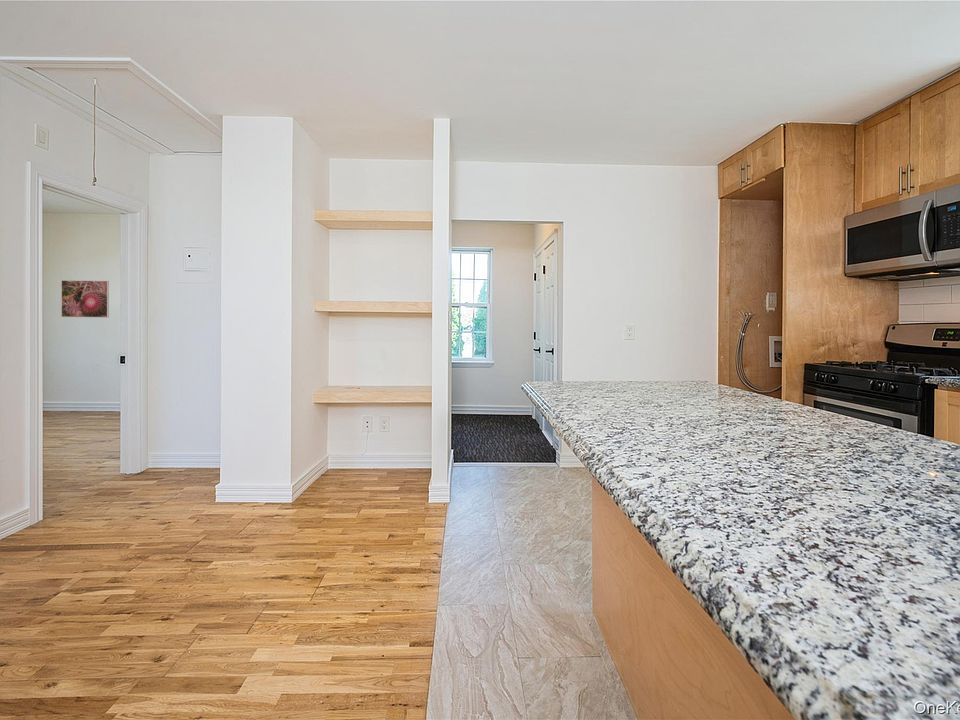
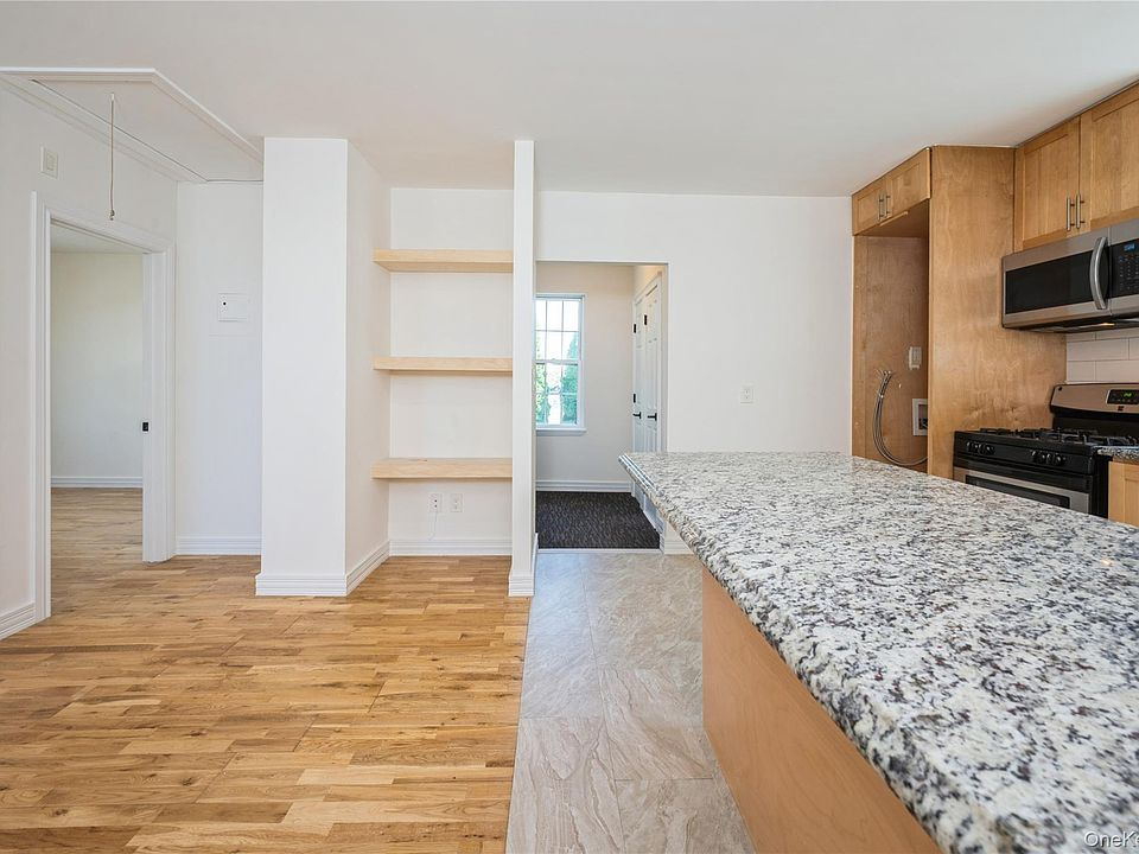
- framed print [60,279,110,319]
